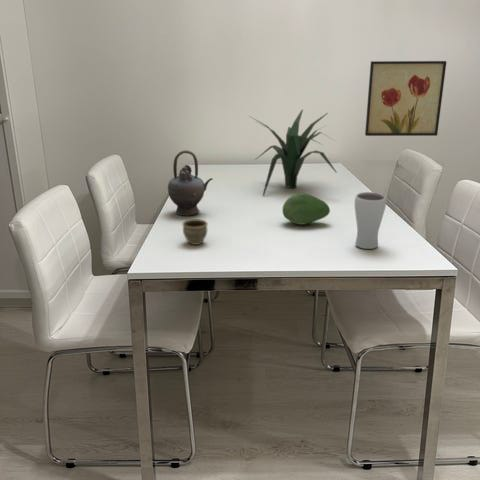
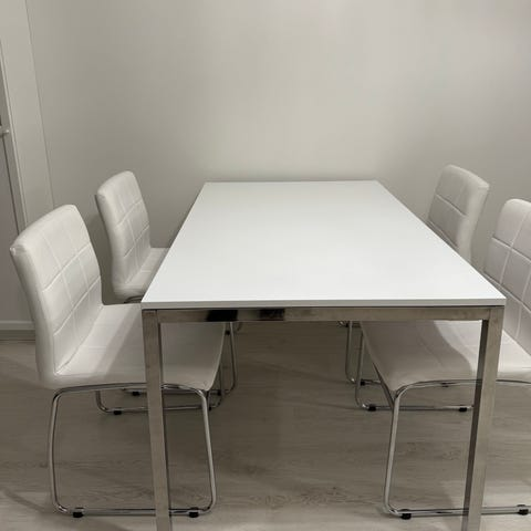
- fruit [281,192,331,226]
- teapot [167,149,214,217]
- plant [248,109,338,197]
- cup [181,218,209,246]
- wall art [364,60,448,137]
- drinking glass [354,191,387,250]
